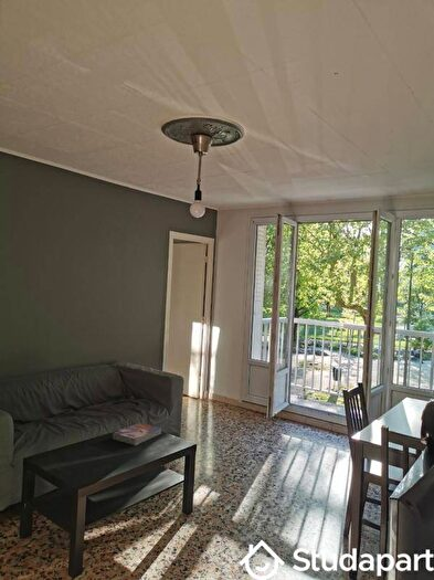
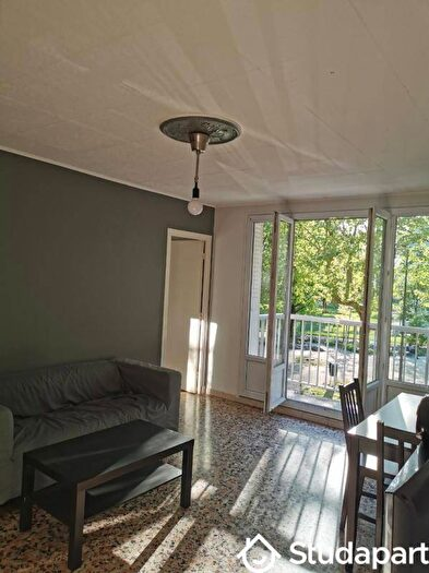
- textbook [112,422,162,446]
